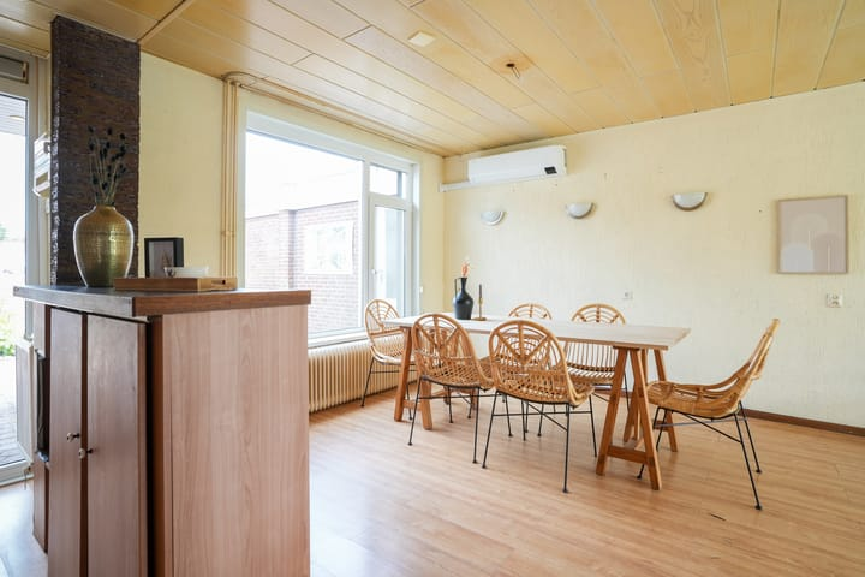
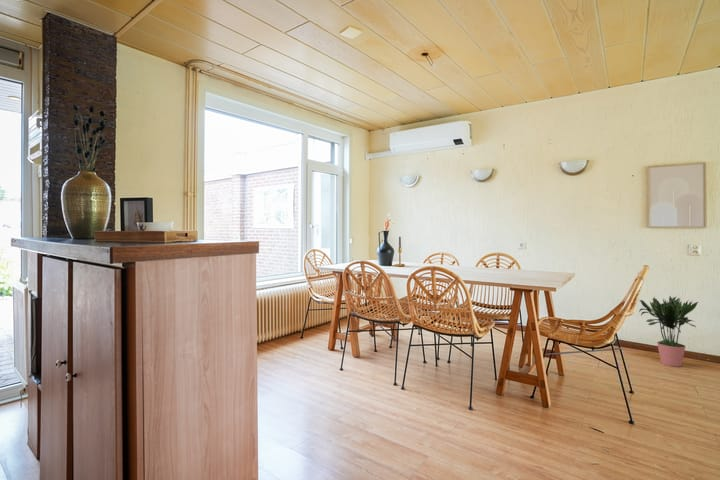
+ potted plant [638,295,699,368]
